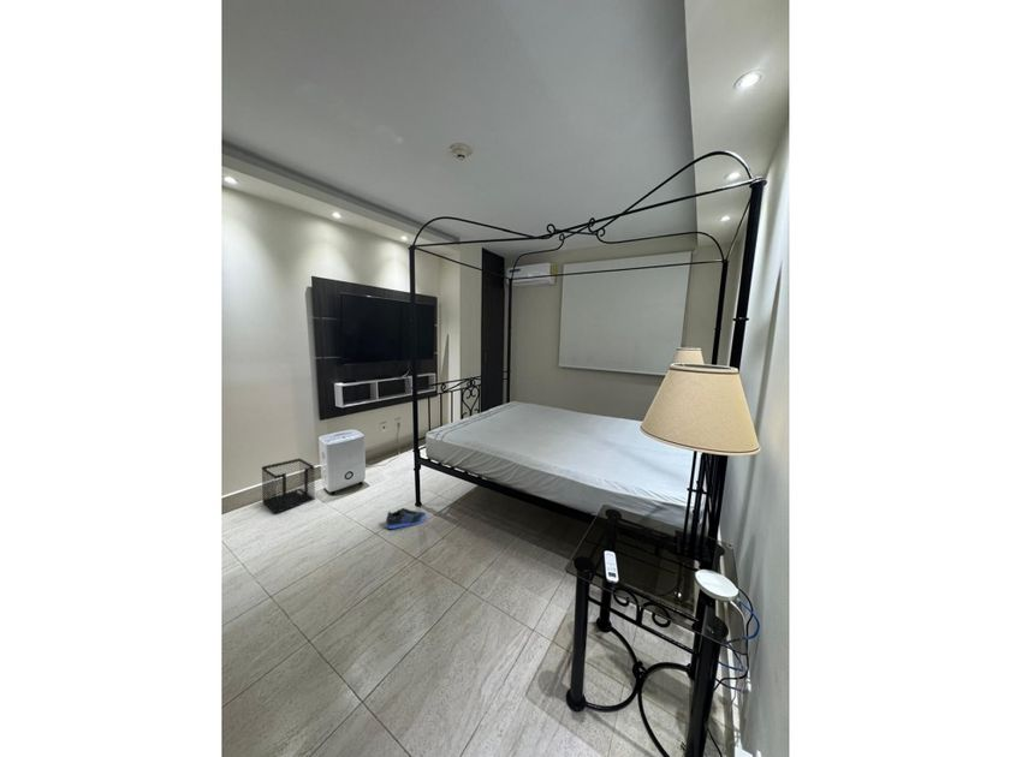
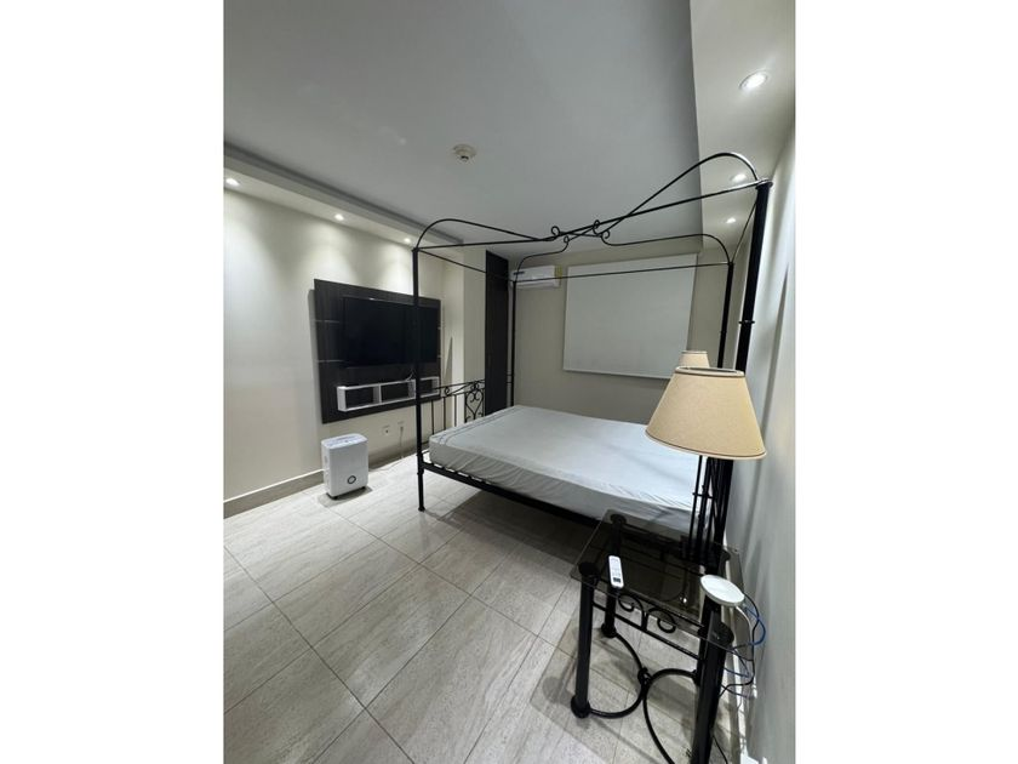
- wastebasket [261,458,316,514]
- sneaker [385,507,428,530]
